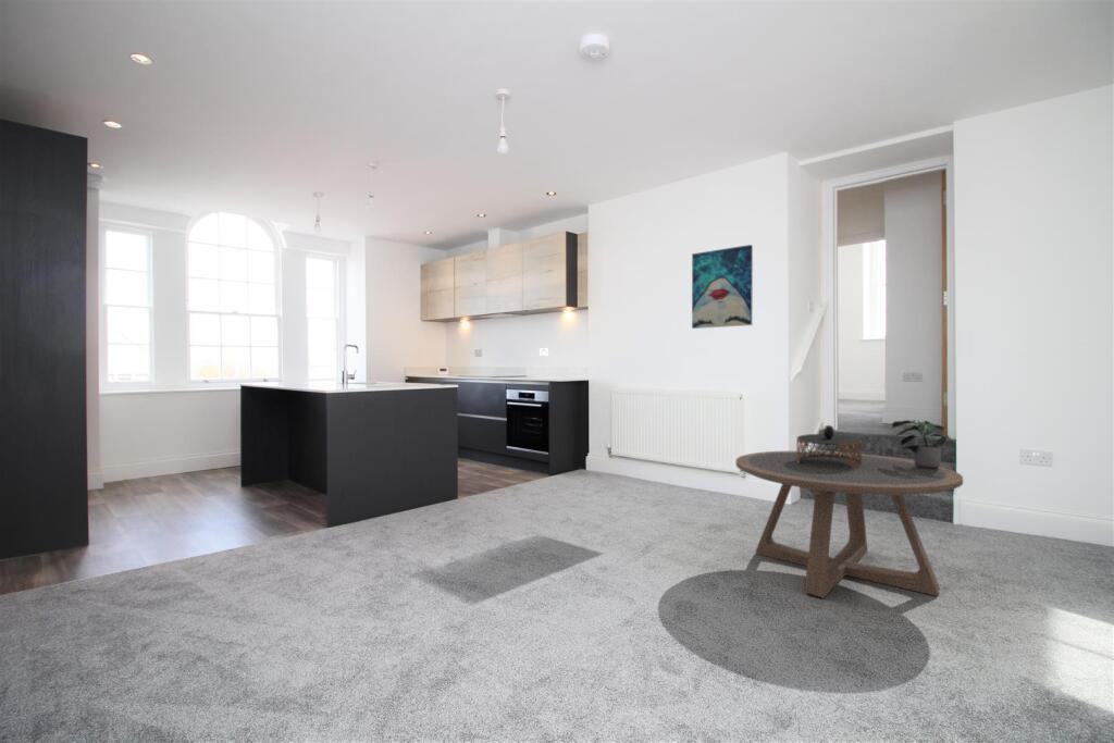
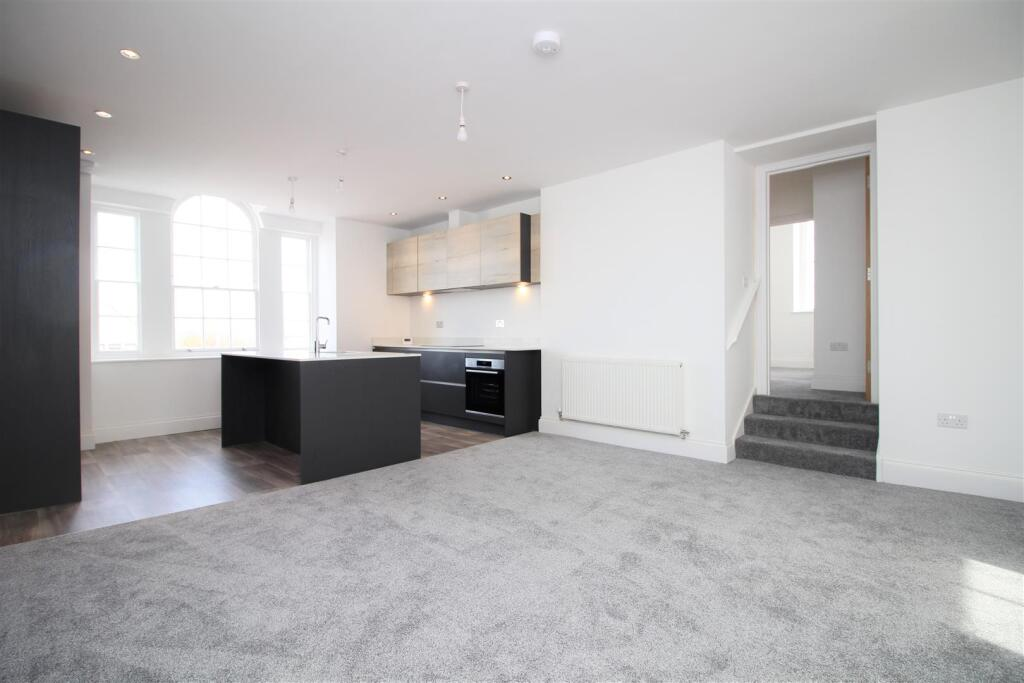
- coffee table [734,450,964,599]
- potted plant [891,419,955,469]
- wall art [691,244,754,330]
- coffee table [796,424,863,469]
